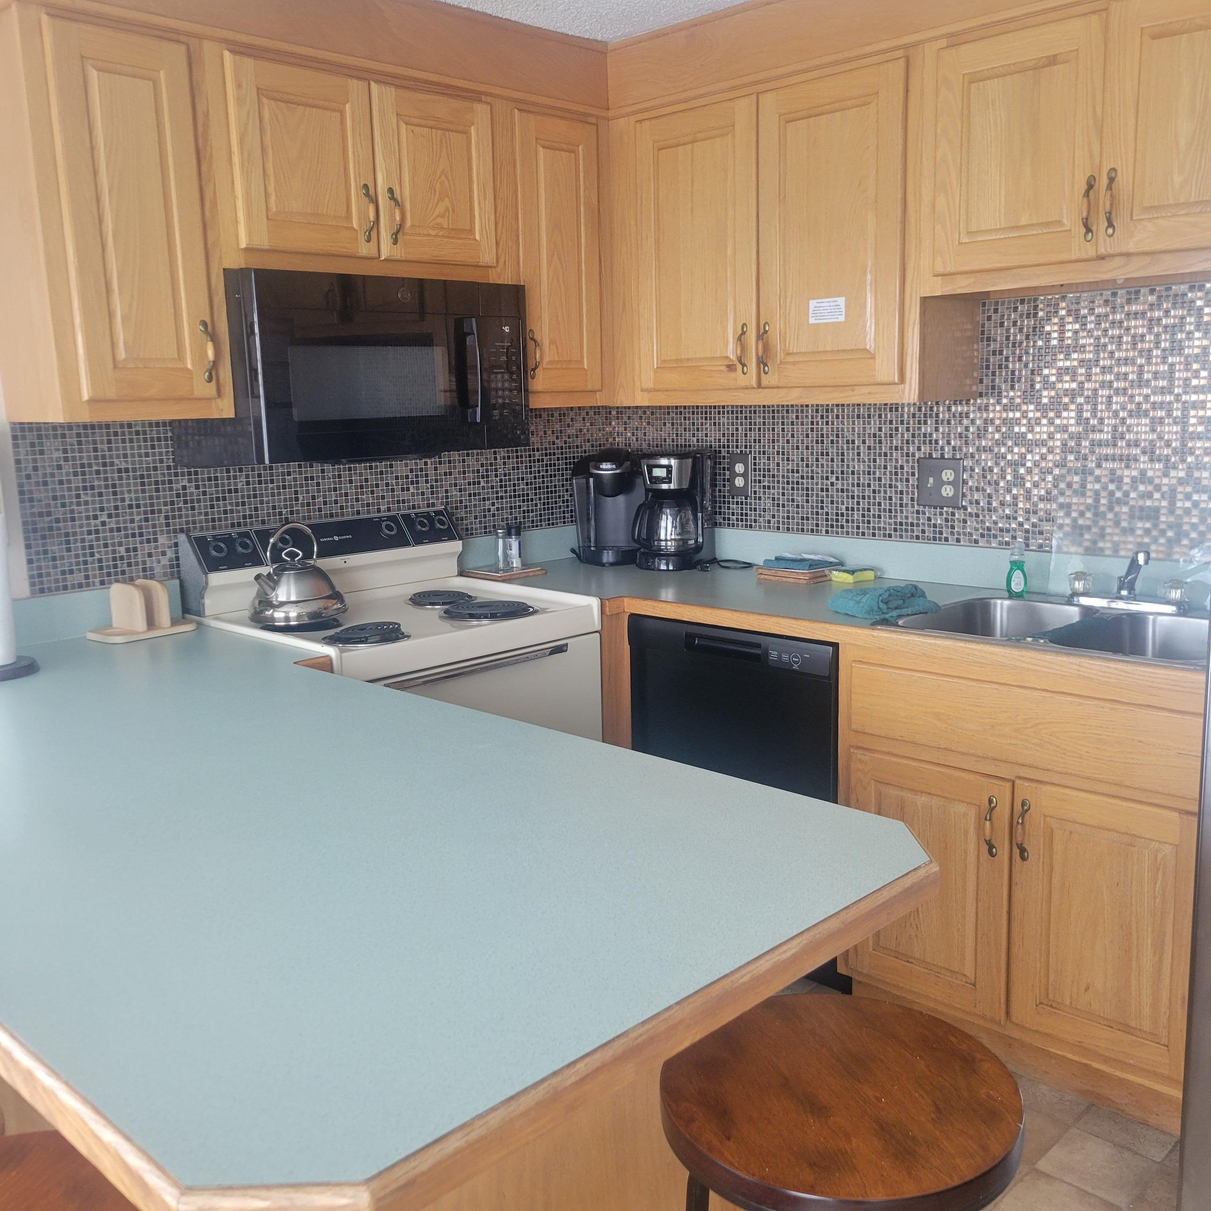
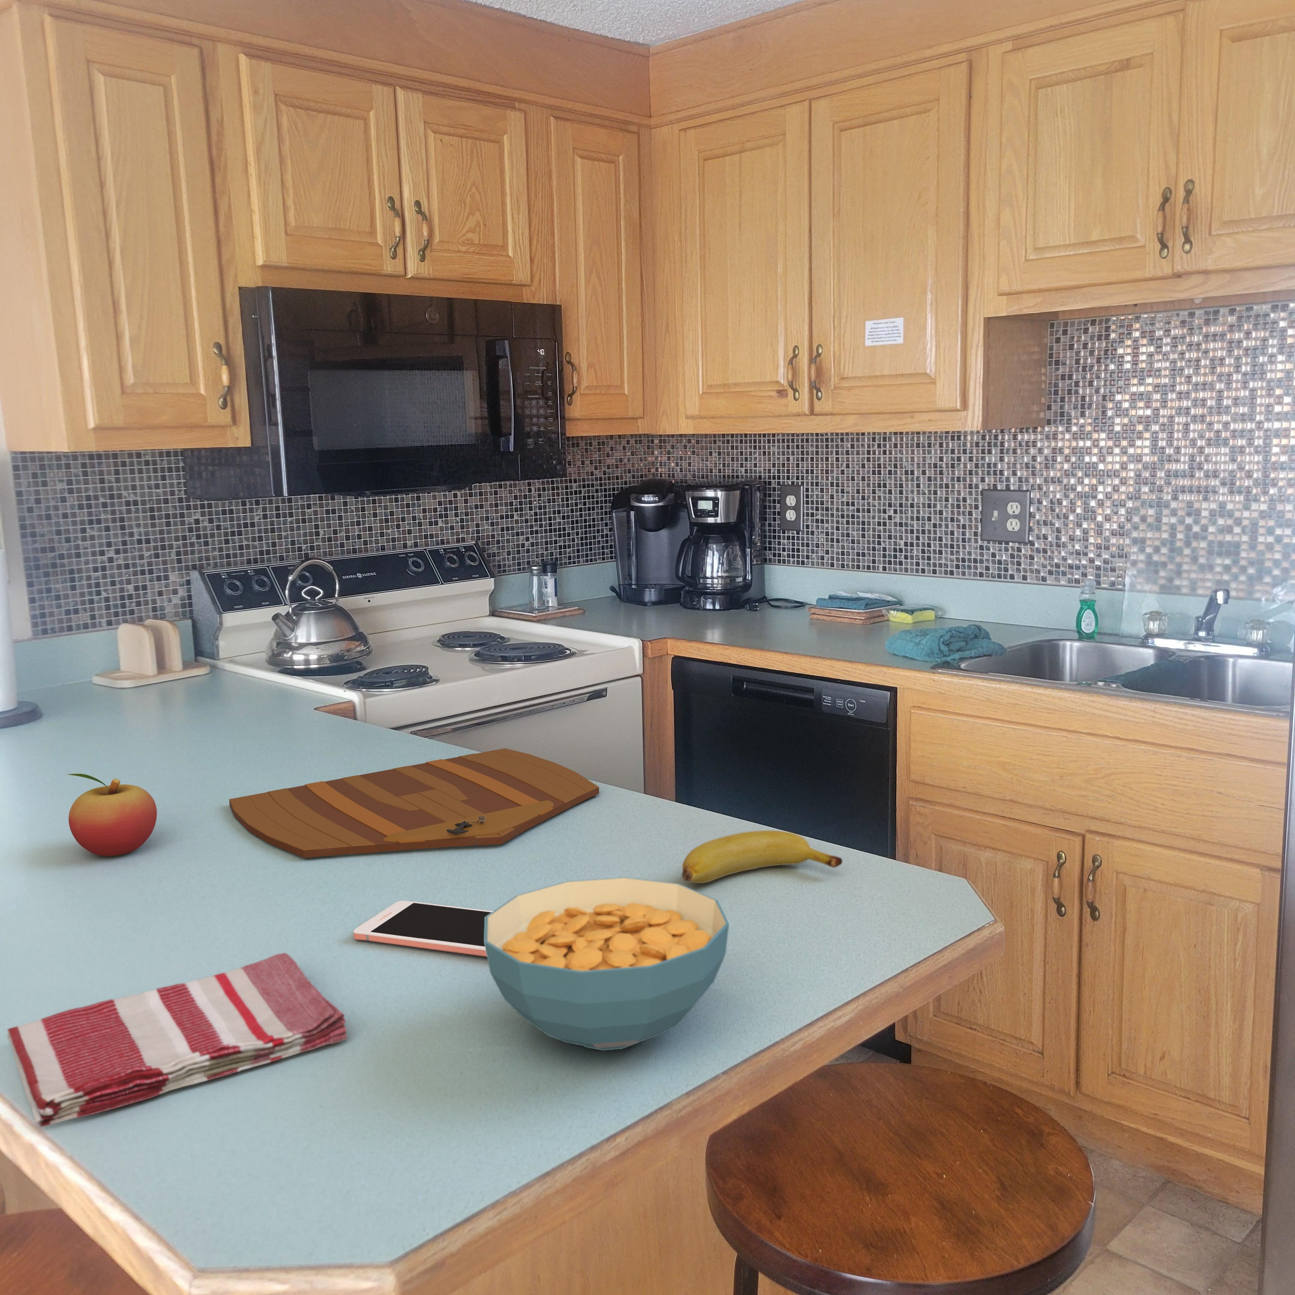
+ banana [682,830,843,883]
+ cereal bowl [484,878,729,1051]
+ cell phone [353,900,493,957]
+ dish towel [6,952,347,1127]
+ cutting board [229,748,600,859]
+ fruit [68,773,158,857]
